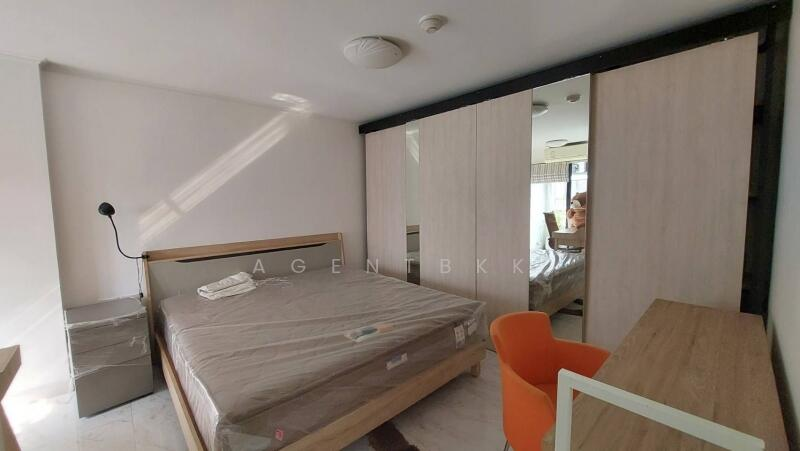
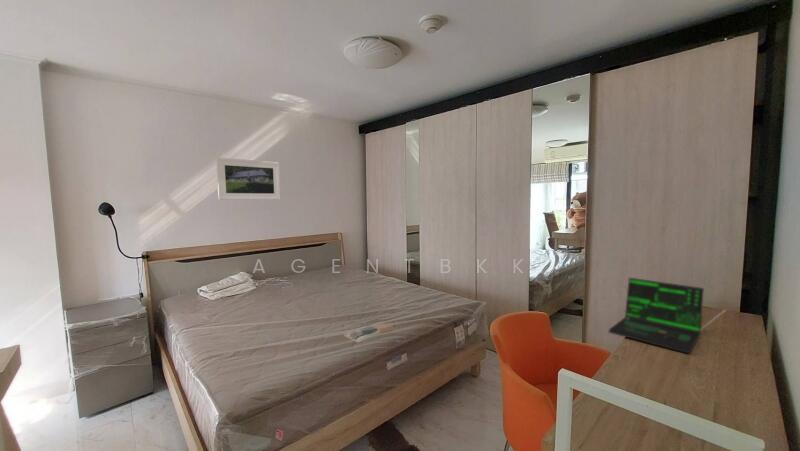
+ laptop [607,277,727,355]
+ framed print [215,157,282,201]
